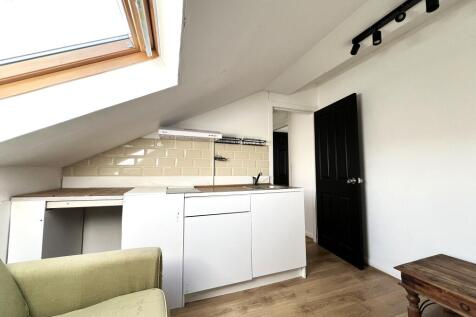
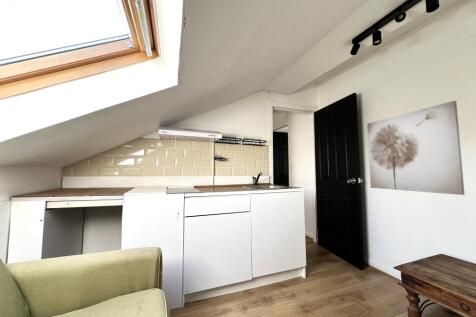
+ wall art [366,100,466,196]
